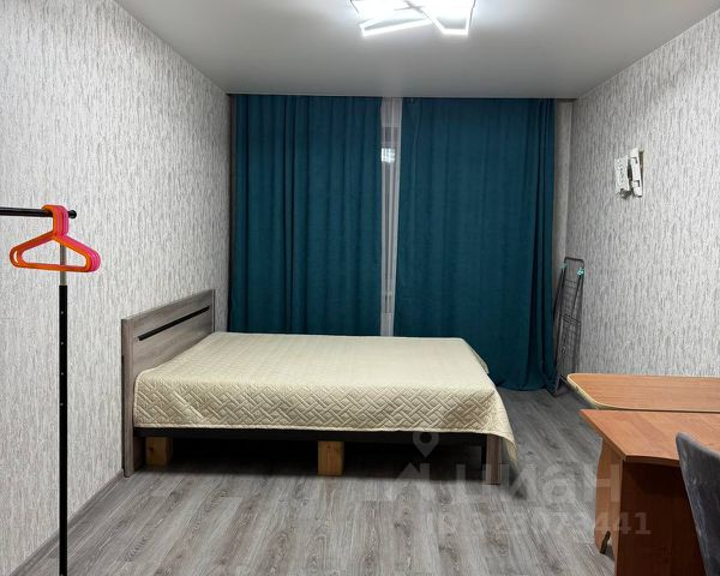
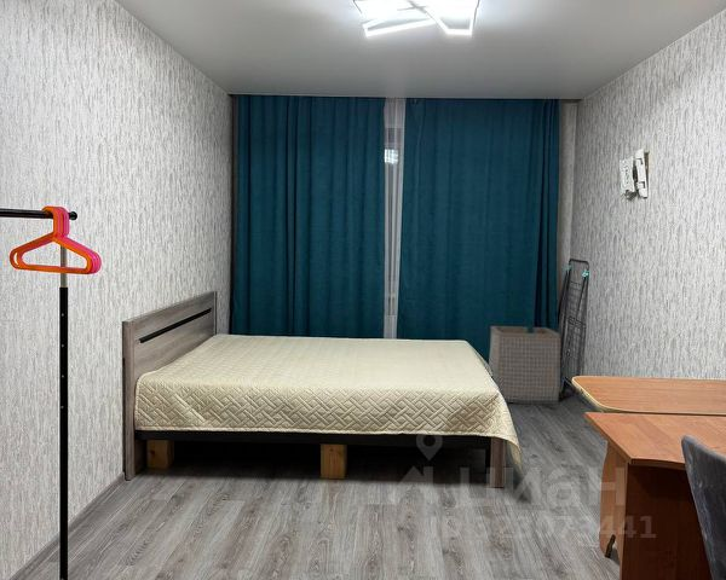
+ laundry basket [488,325,561,405]
